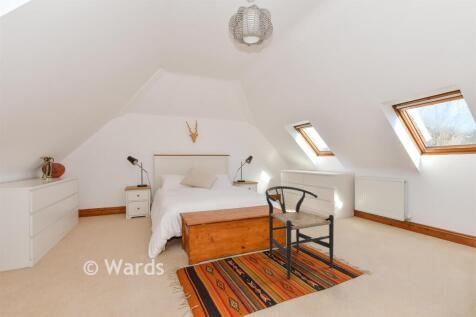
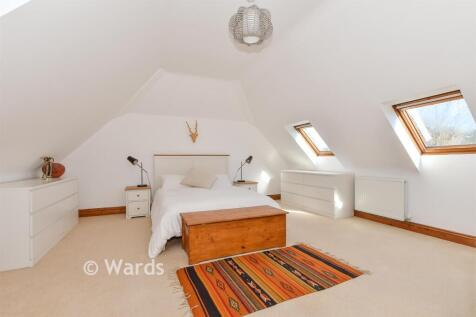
- chair [264,185,335,280]
